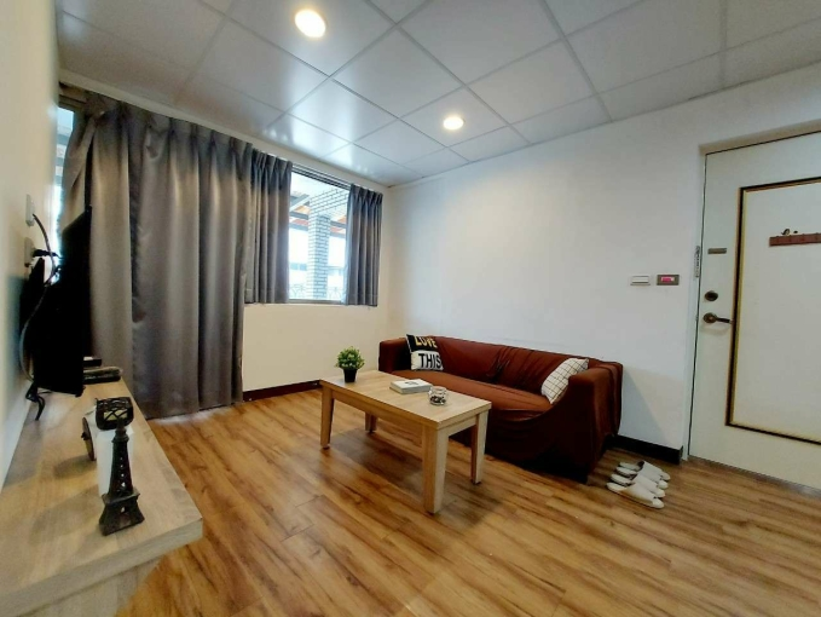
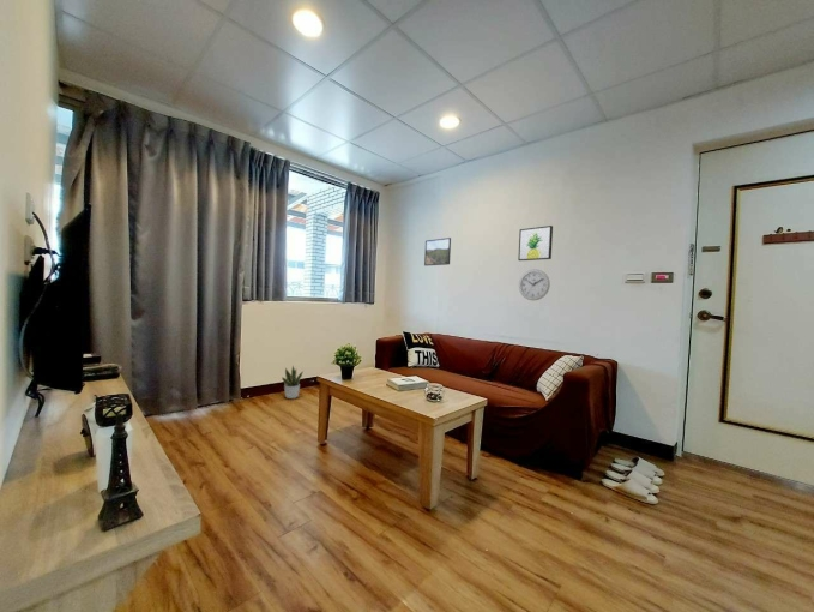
+ wall clock [518,269,551,301]
+ potted plant [281,365,305,400]
+ wall art [517,224,554,262]
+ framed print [423,236,452,266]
